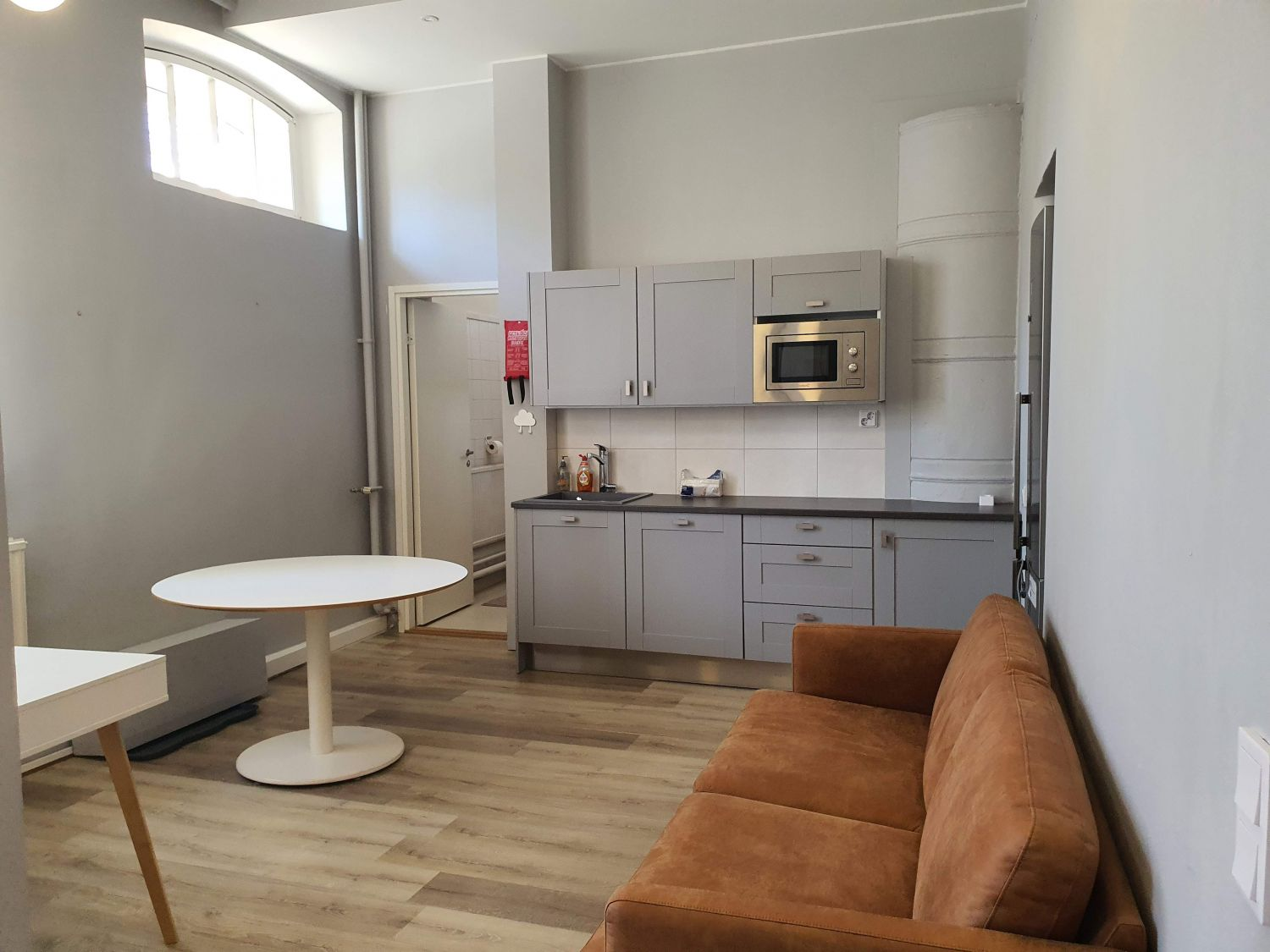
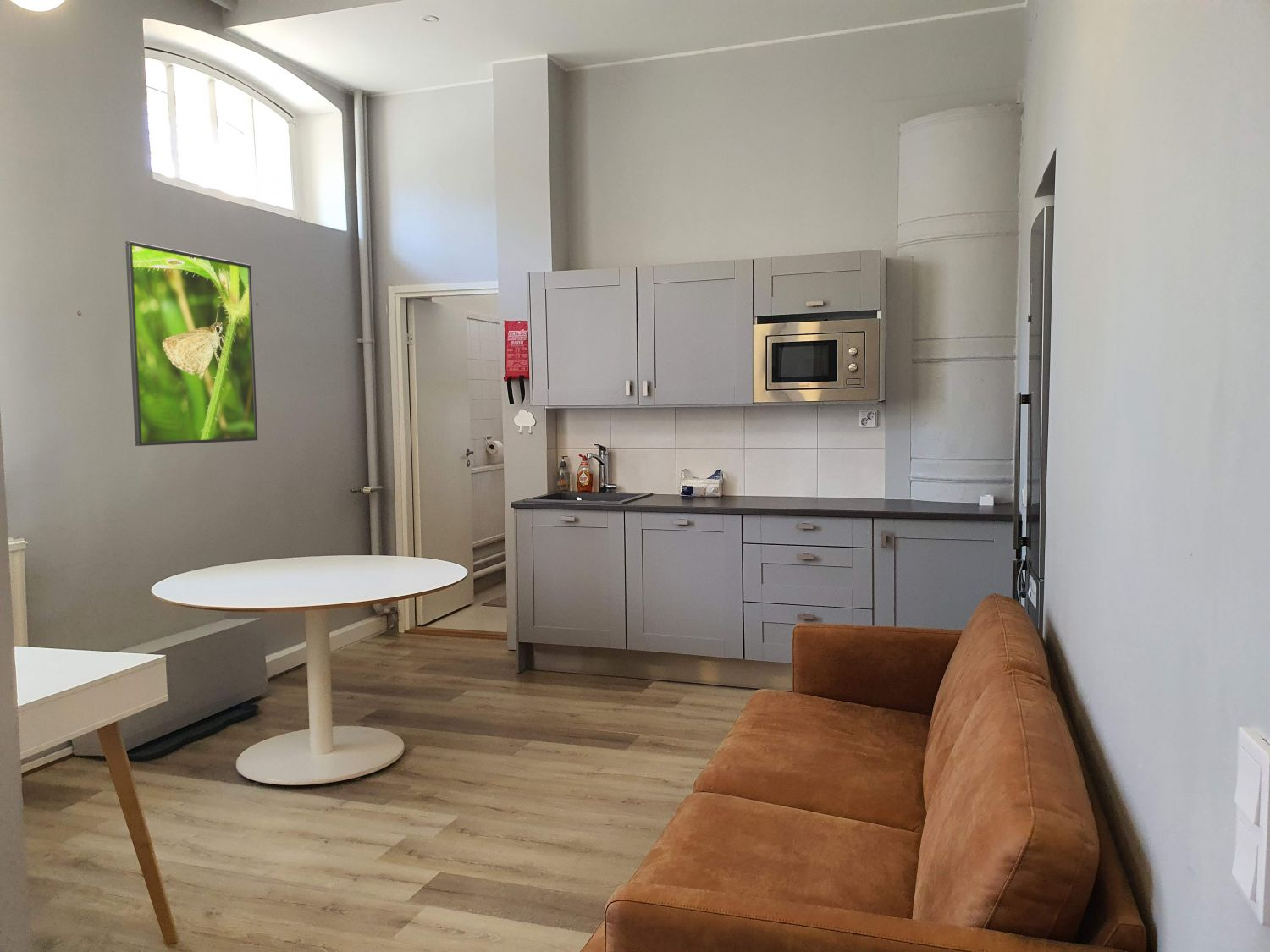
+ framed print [124,240,258,447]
